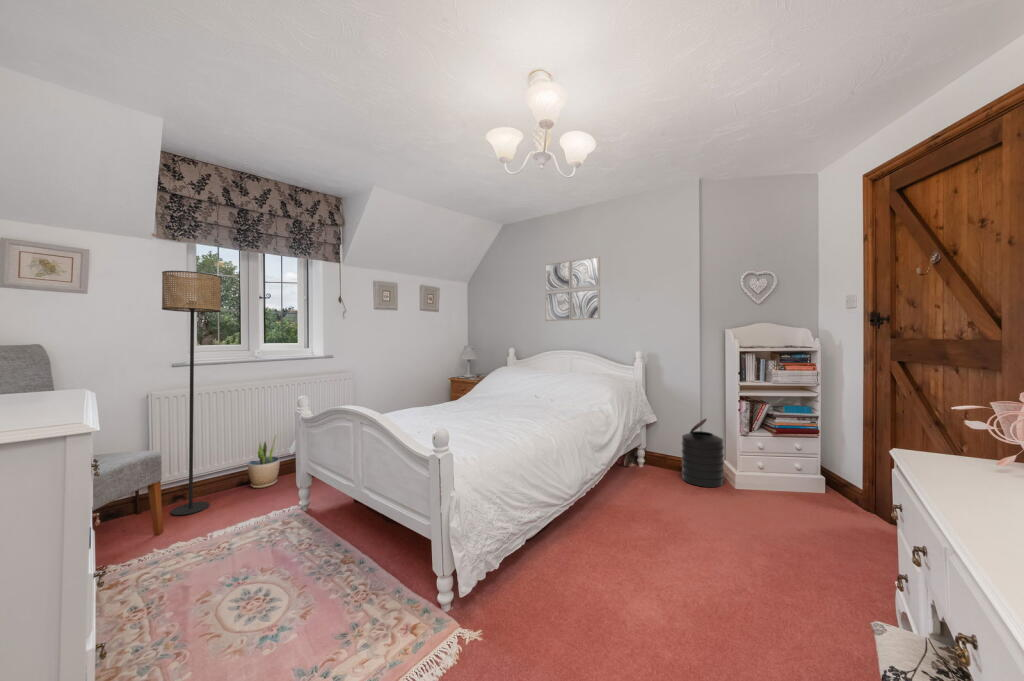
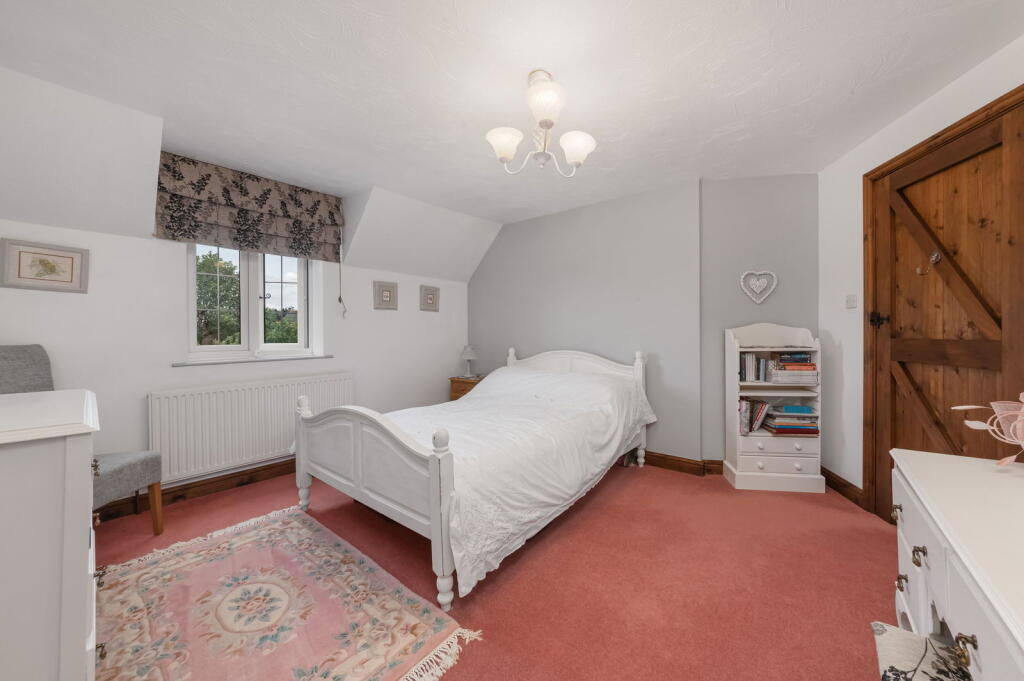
- trash can [680,418,725,488]
- potted plant [247,433,281,489]
- wall art [544,255,601,322]
- floor lamp [161,270,222,516]
